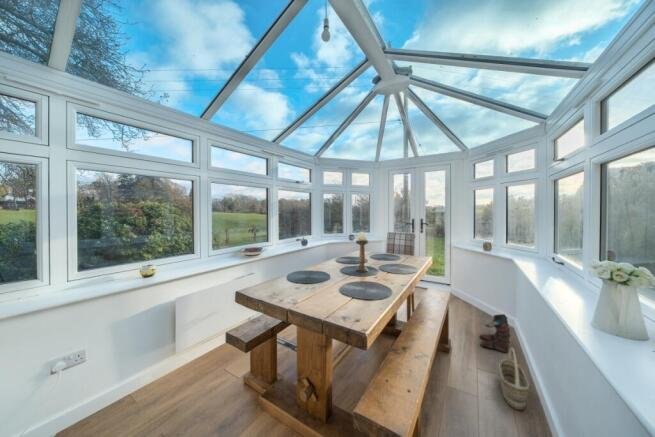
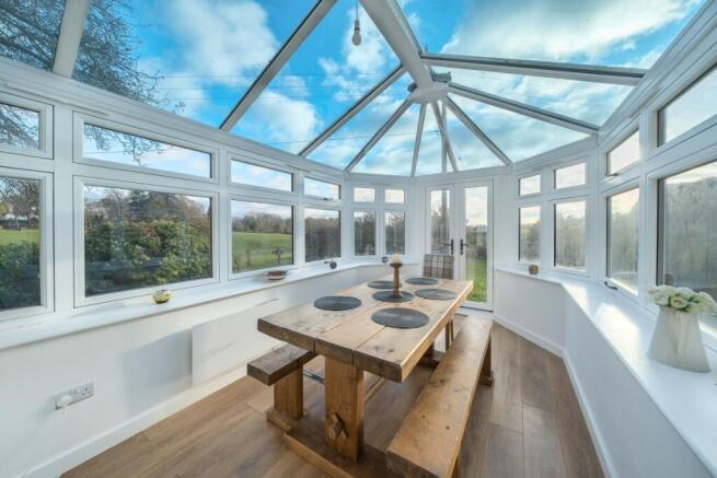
- basket [498,347,530,411]
- boots [479,313,512,353]
